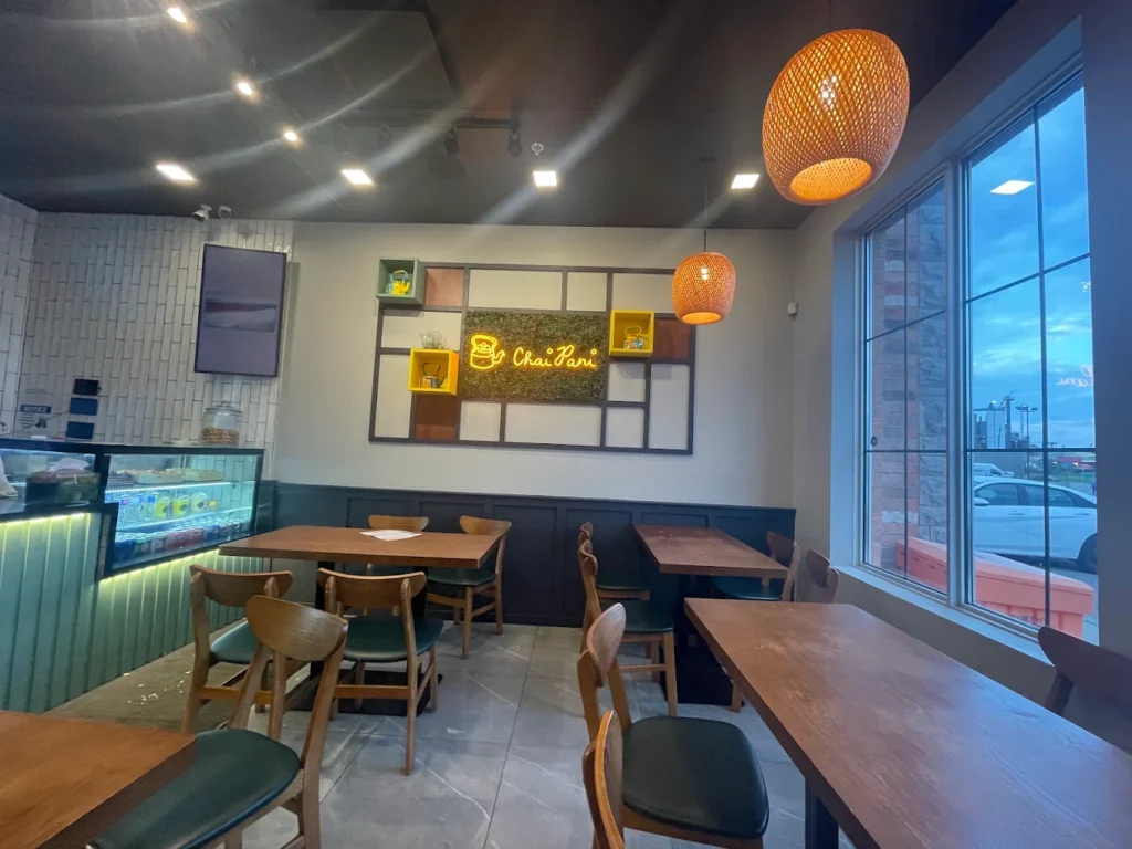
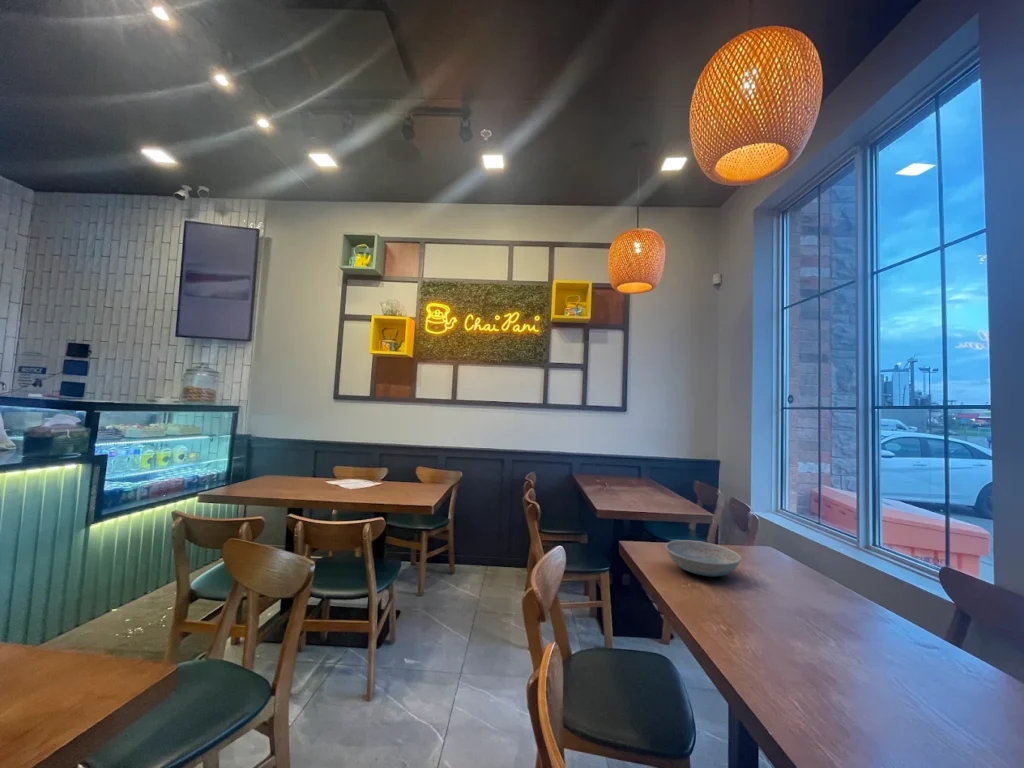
+ dish [664,539,742,577]
